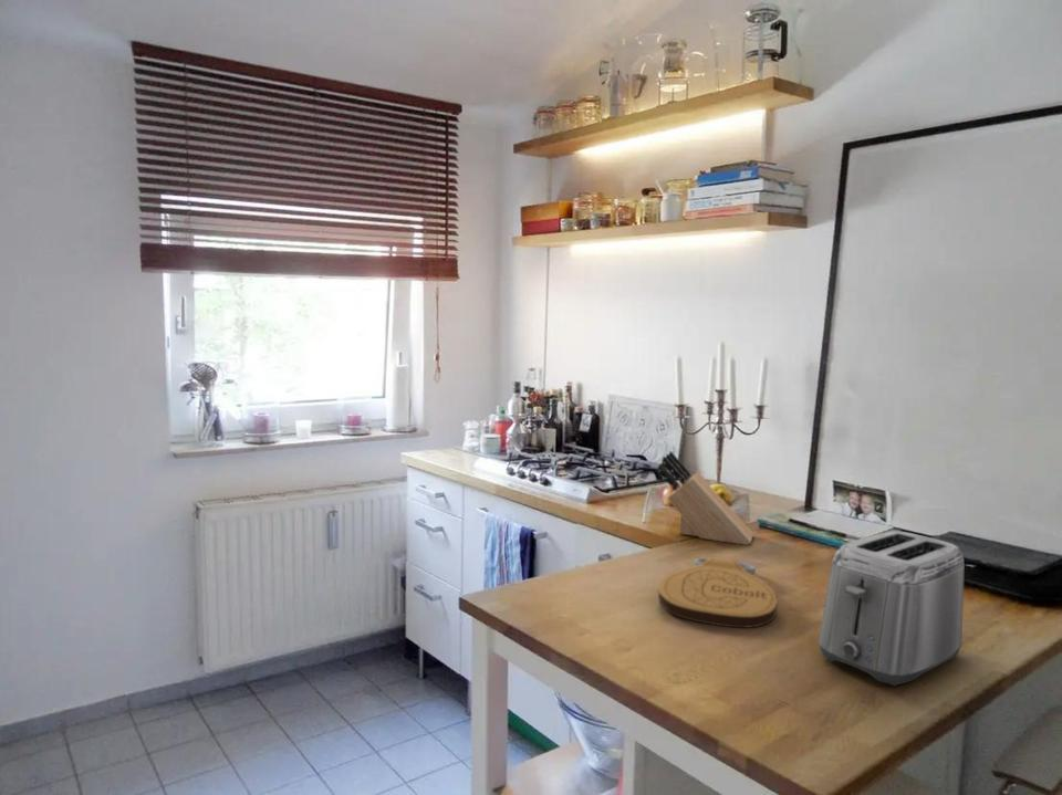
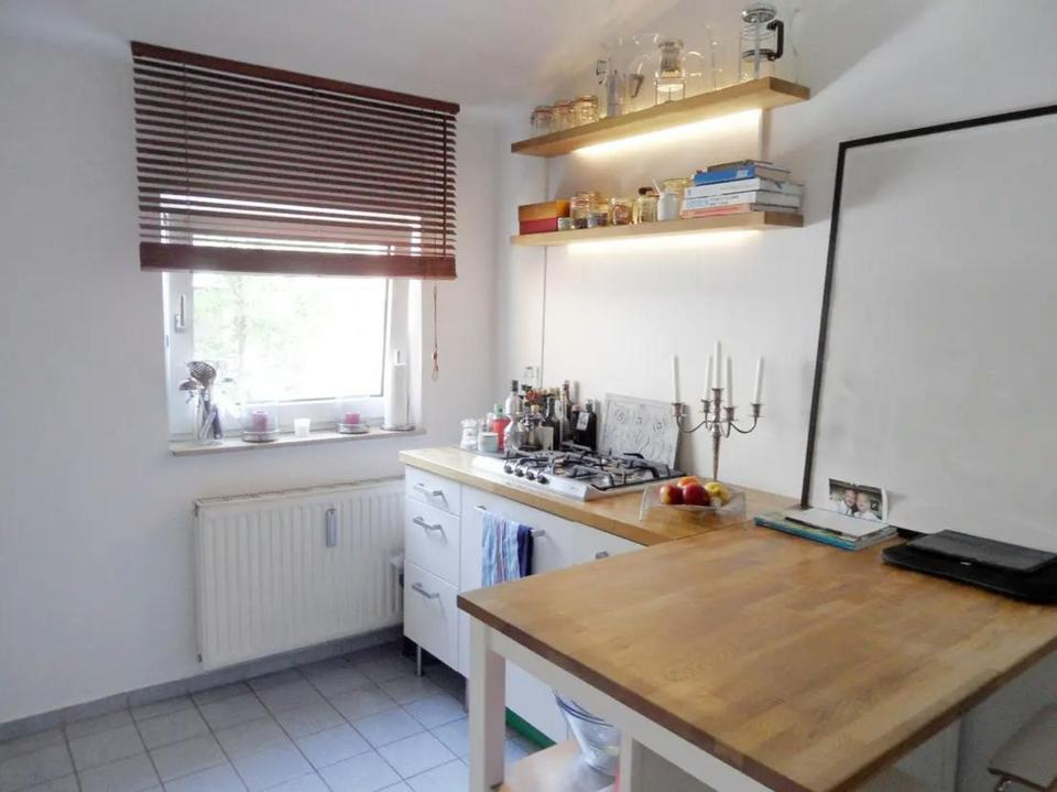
- toaster [818,530,966,687]
- key chain [657,557,779,629]
- knife block [656,450,754,546]
